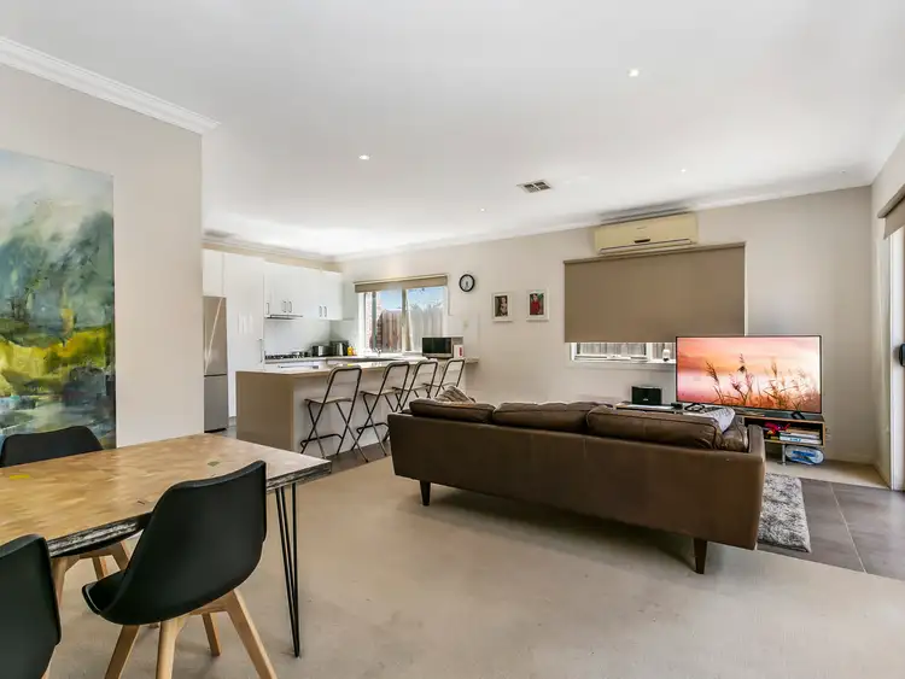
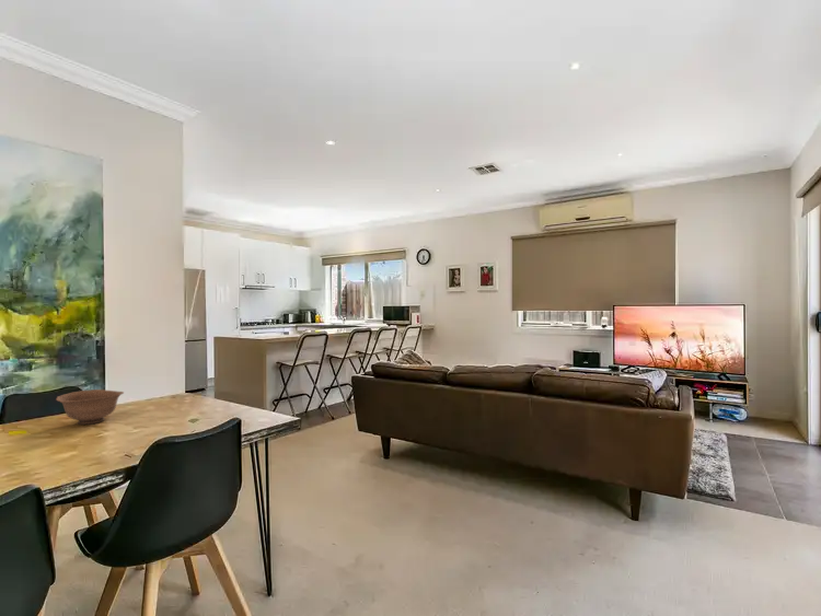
+ bowl [55,388,125,426]
